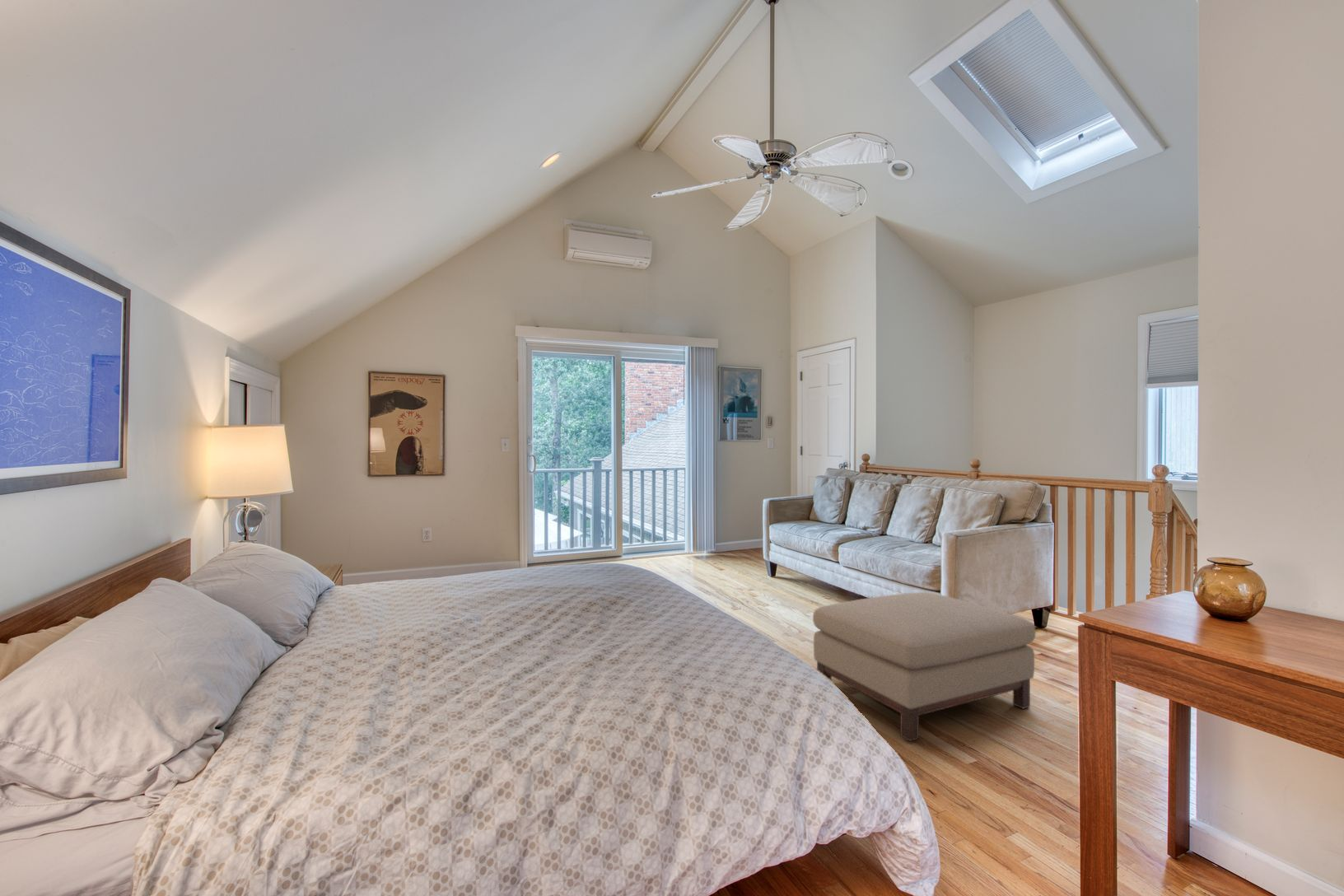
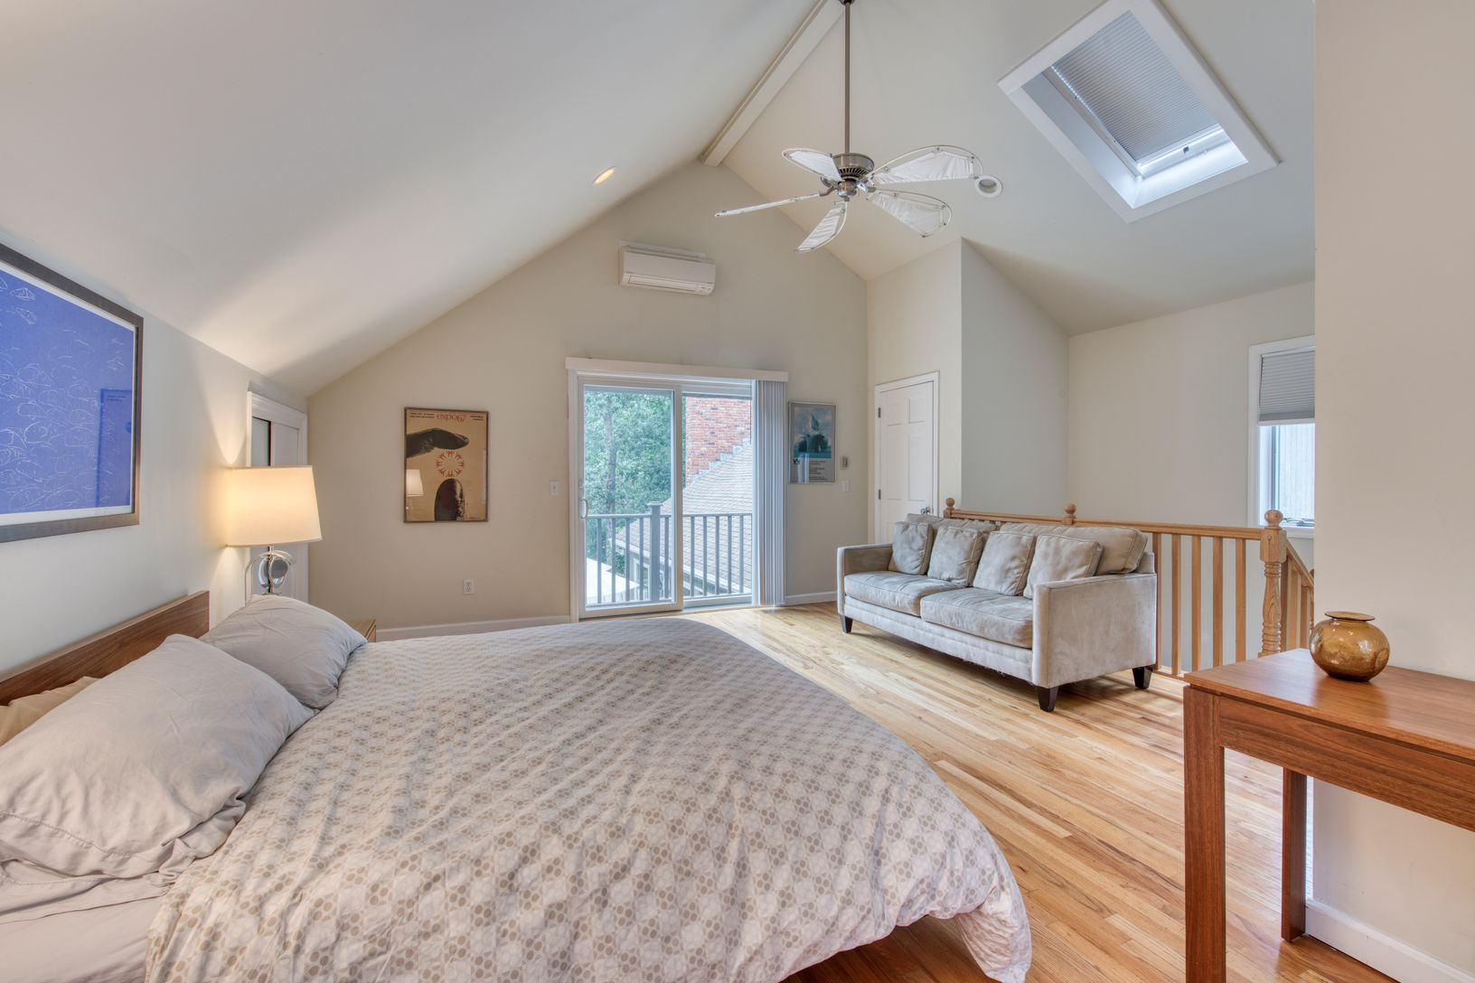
- ottoman [812,591,1036,742]
